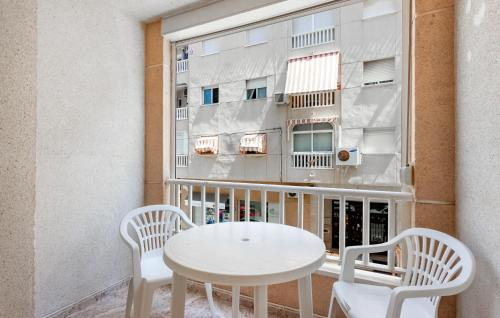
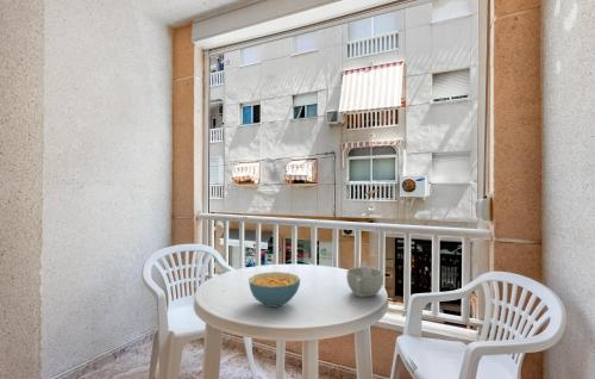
+ cereal bowl [248,271,301,309]
+ cup [345,261,384,298]
